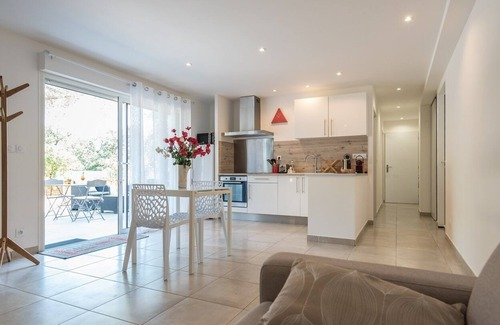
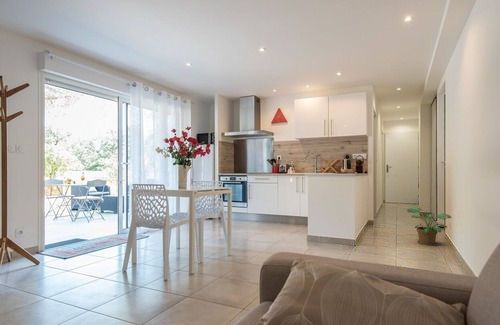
+ potted plant [406,206,452,247]
